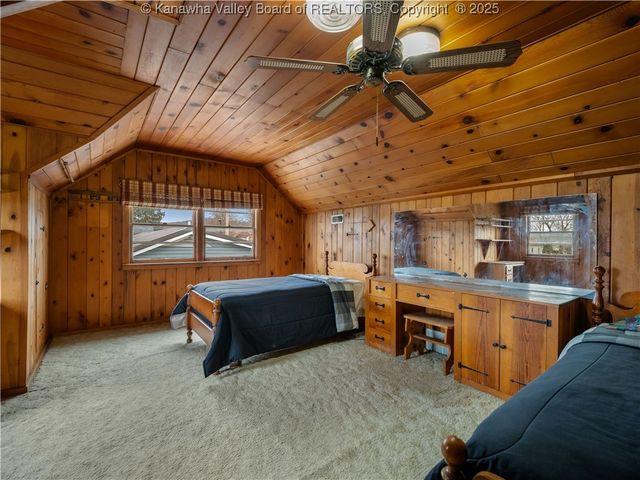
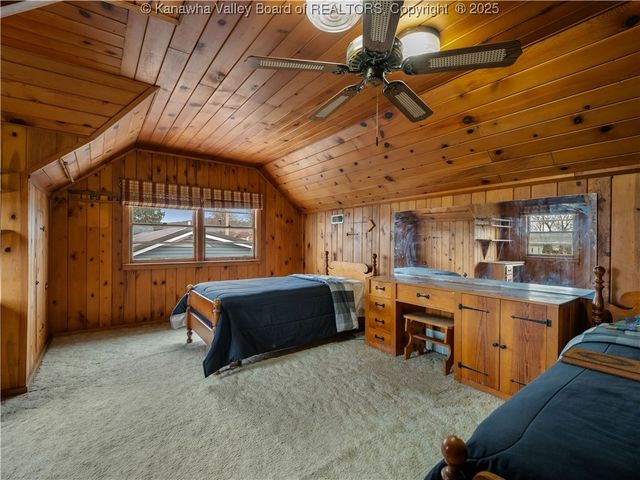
+ hardback book [560,346,640,383]
